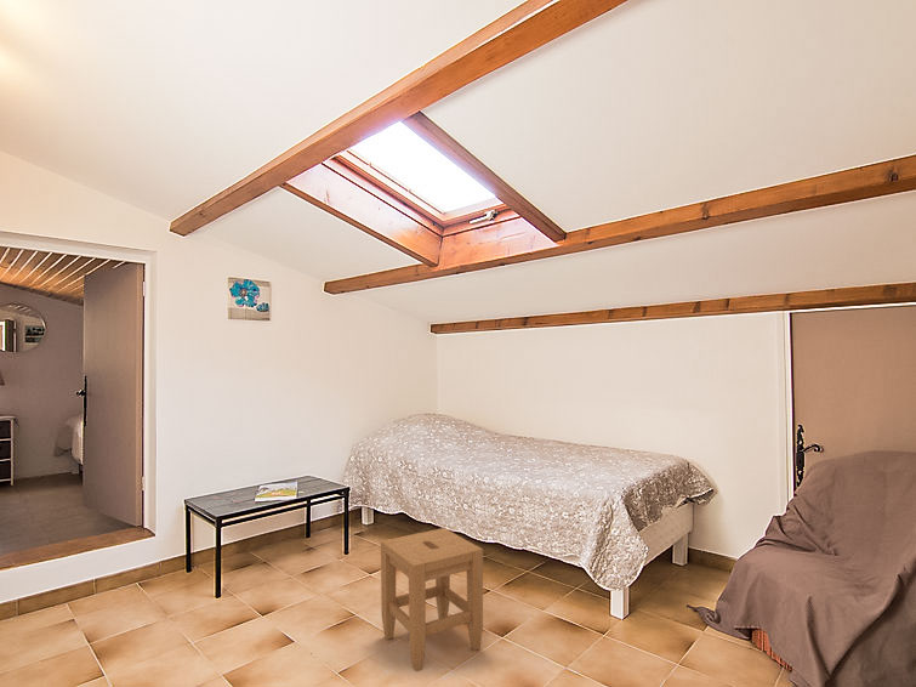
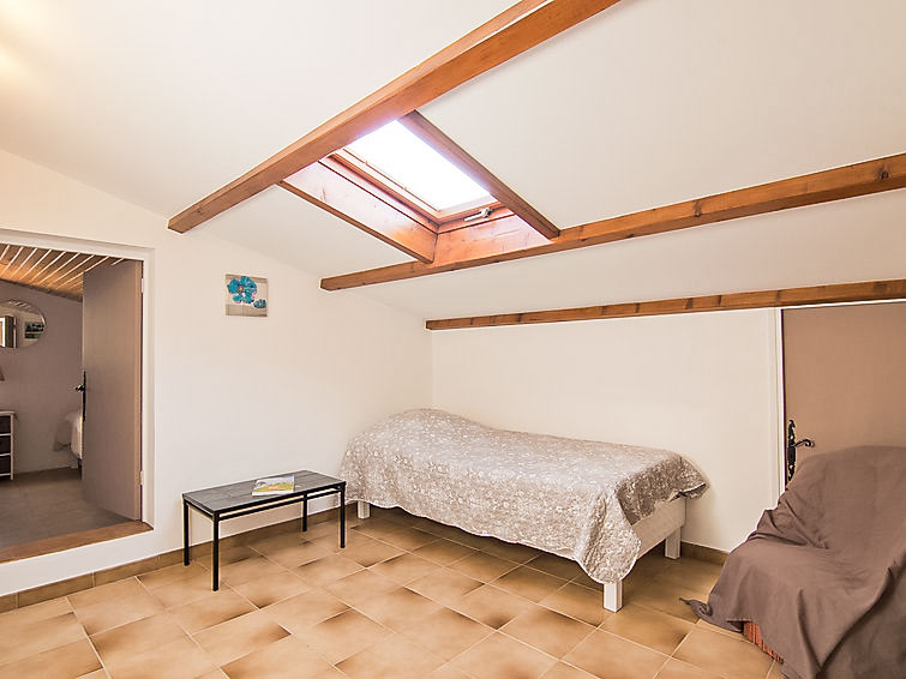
- stool [380,527,484,672]
